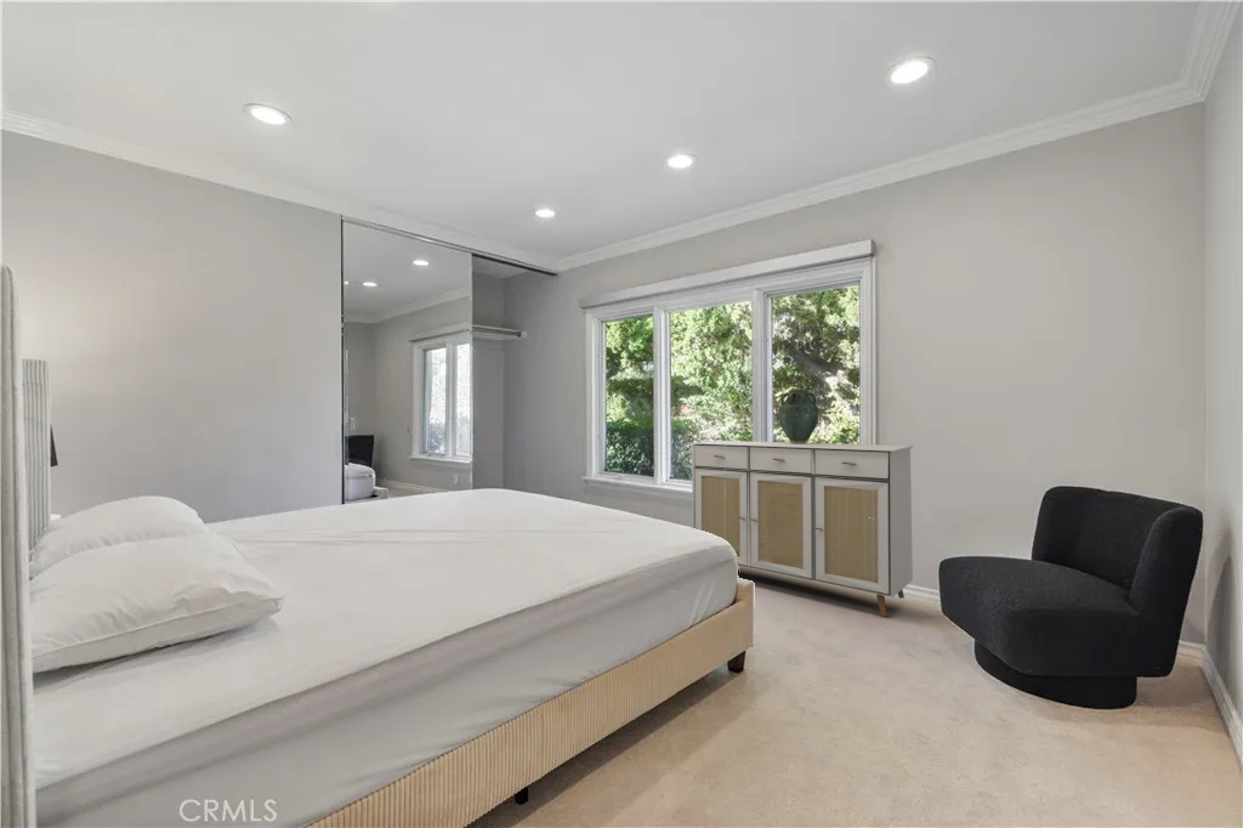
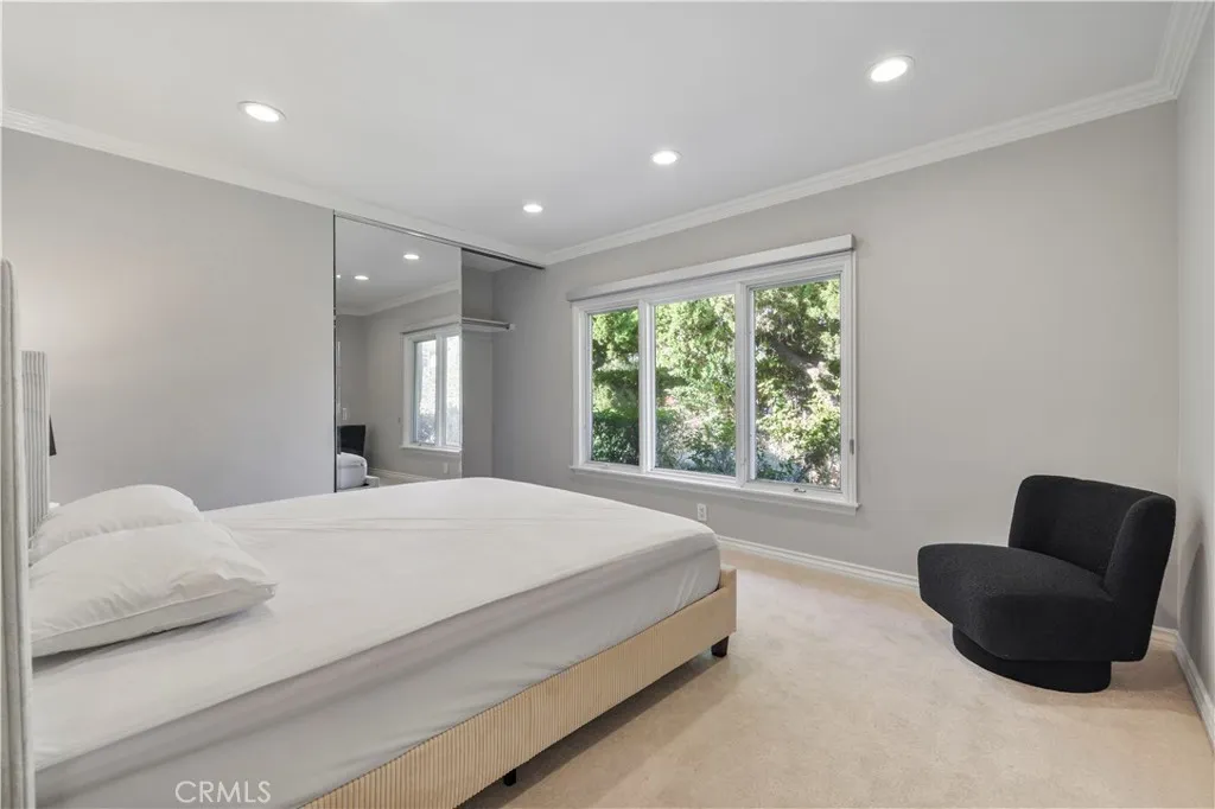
- sideboard [691,439,914,617]
- vase [777,389,821,443]
